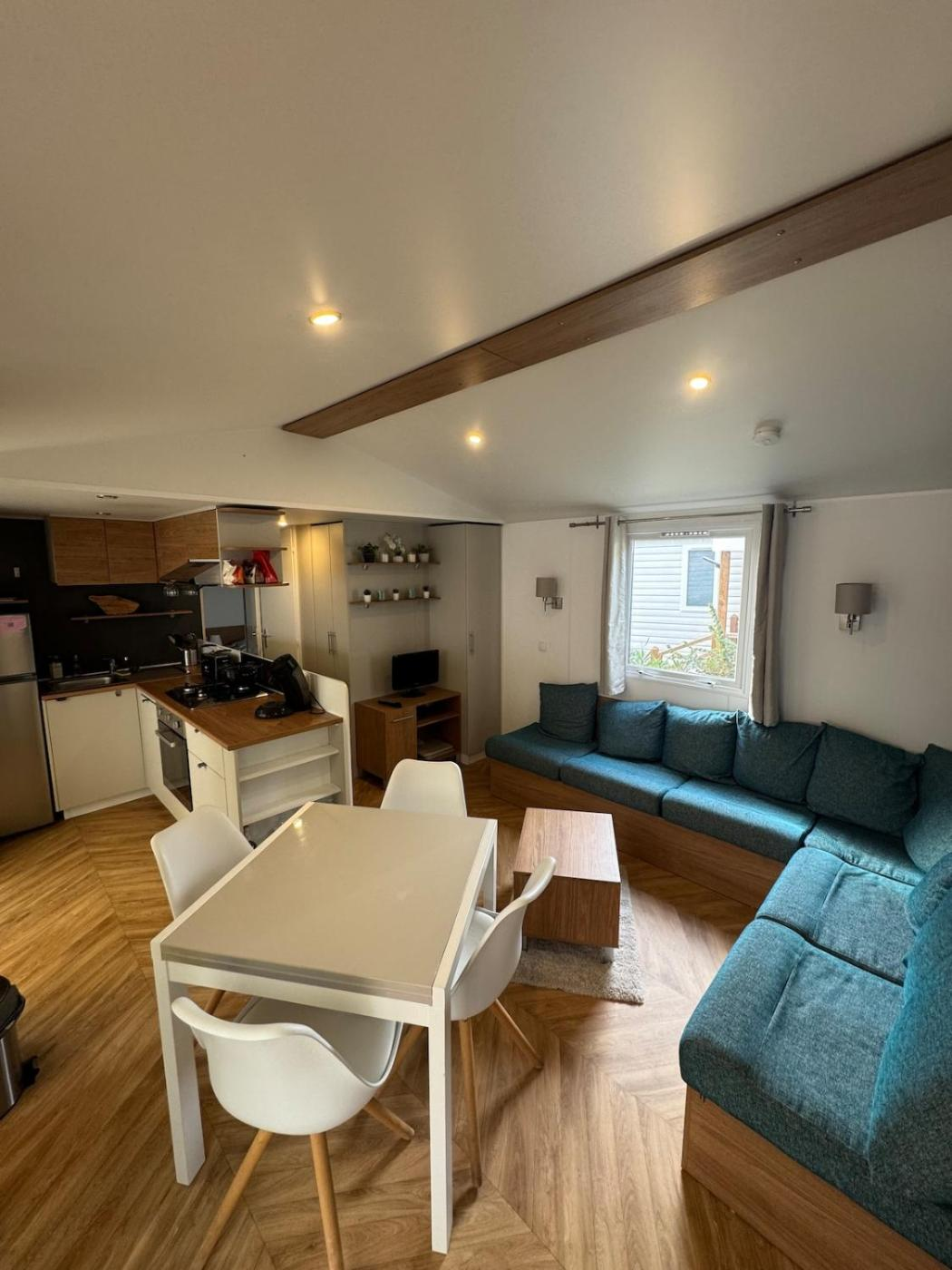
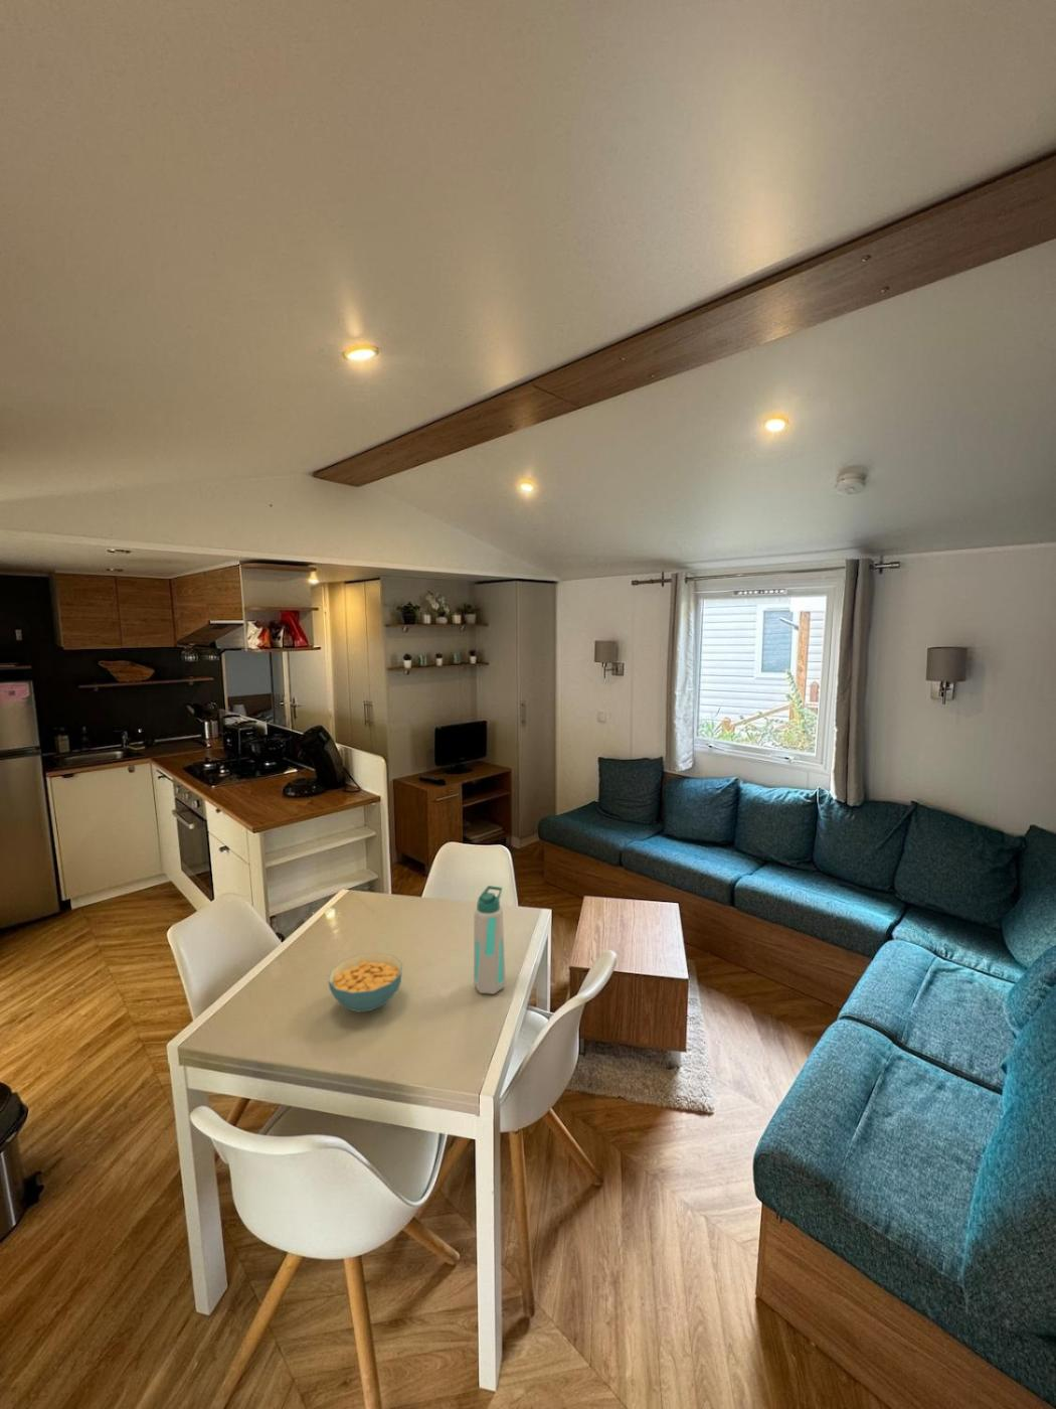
+ cereal bowl [327,952,404,1013]
+ water bottle [473,884,507,995]
